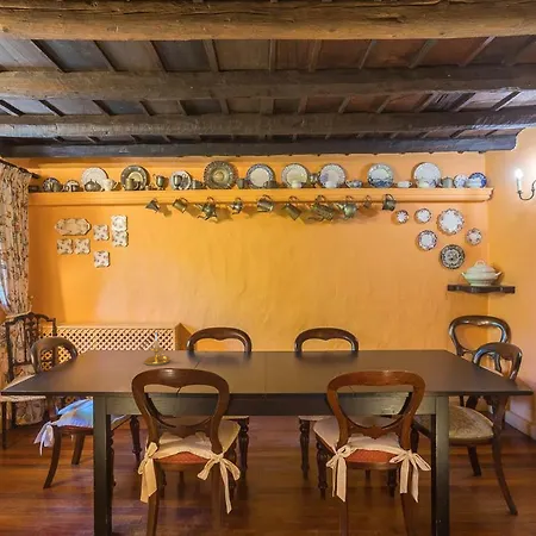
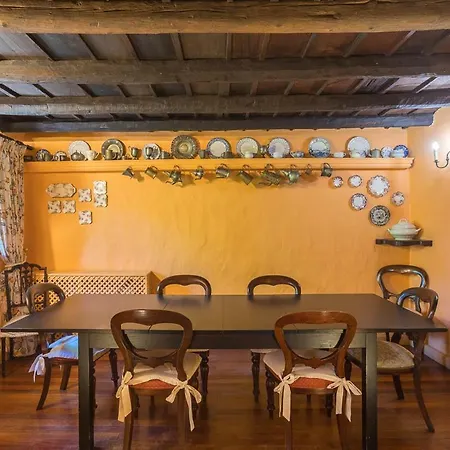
- candle holder [143,334,172,367]
